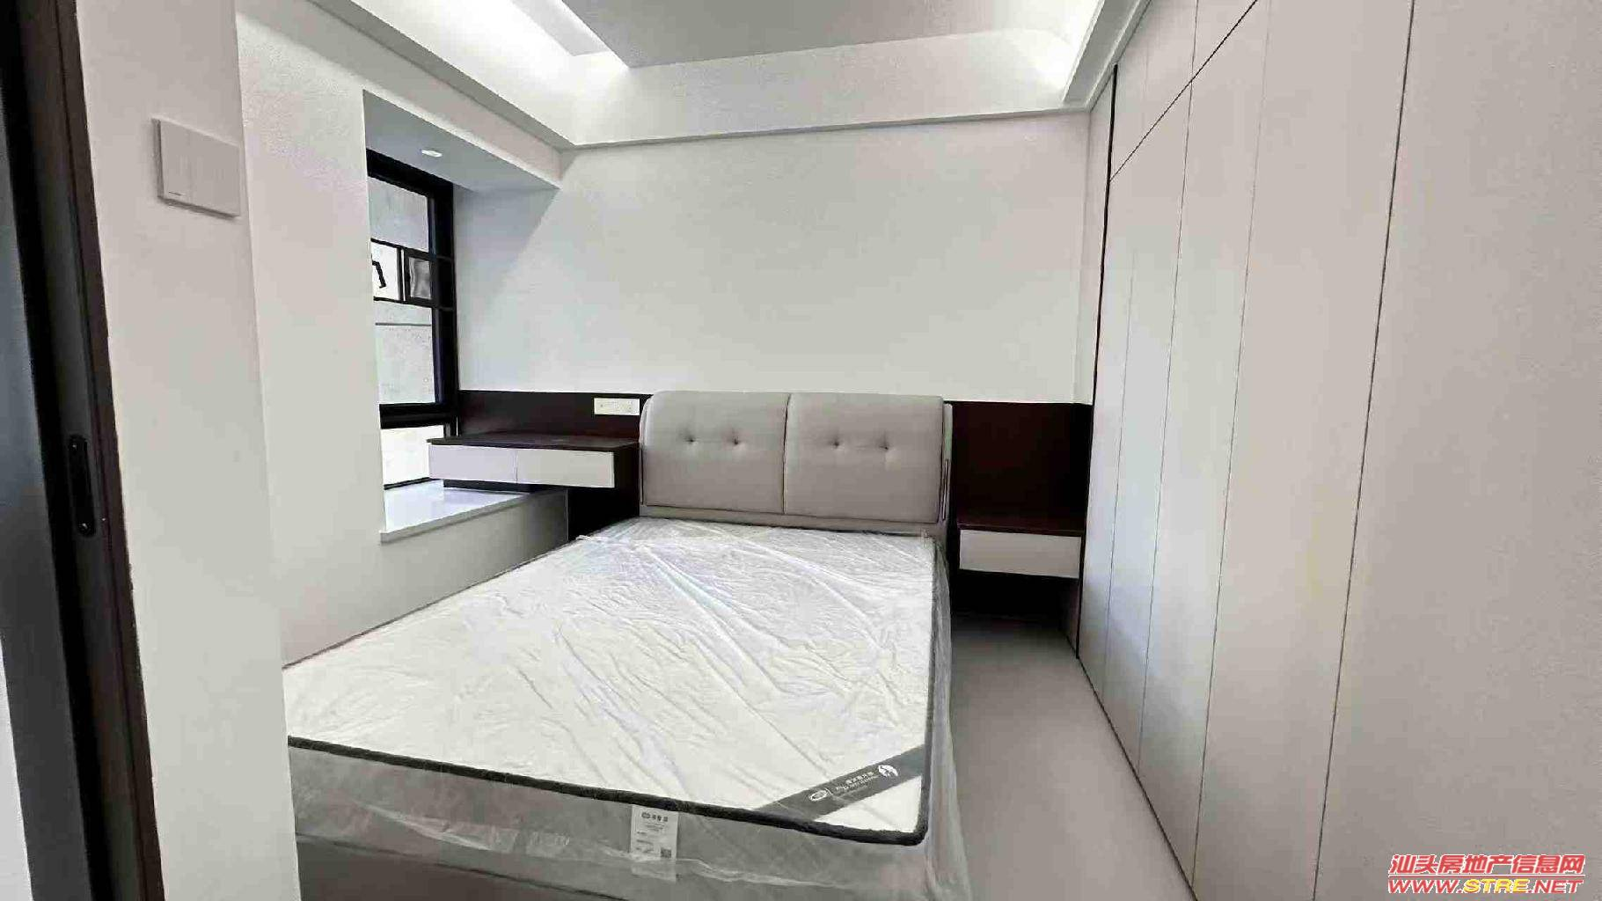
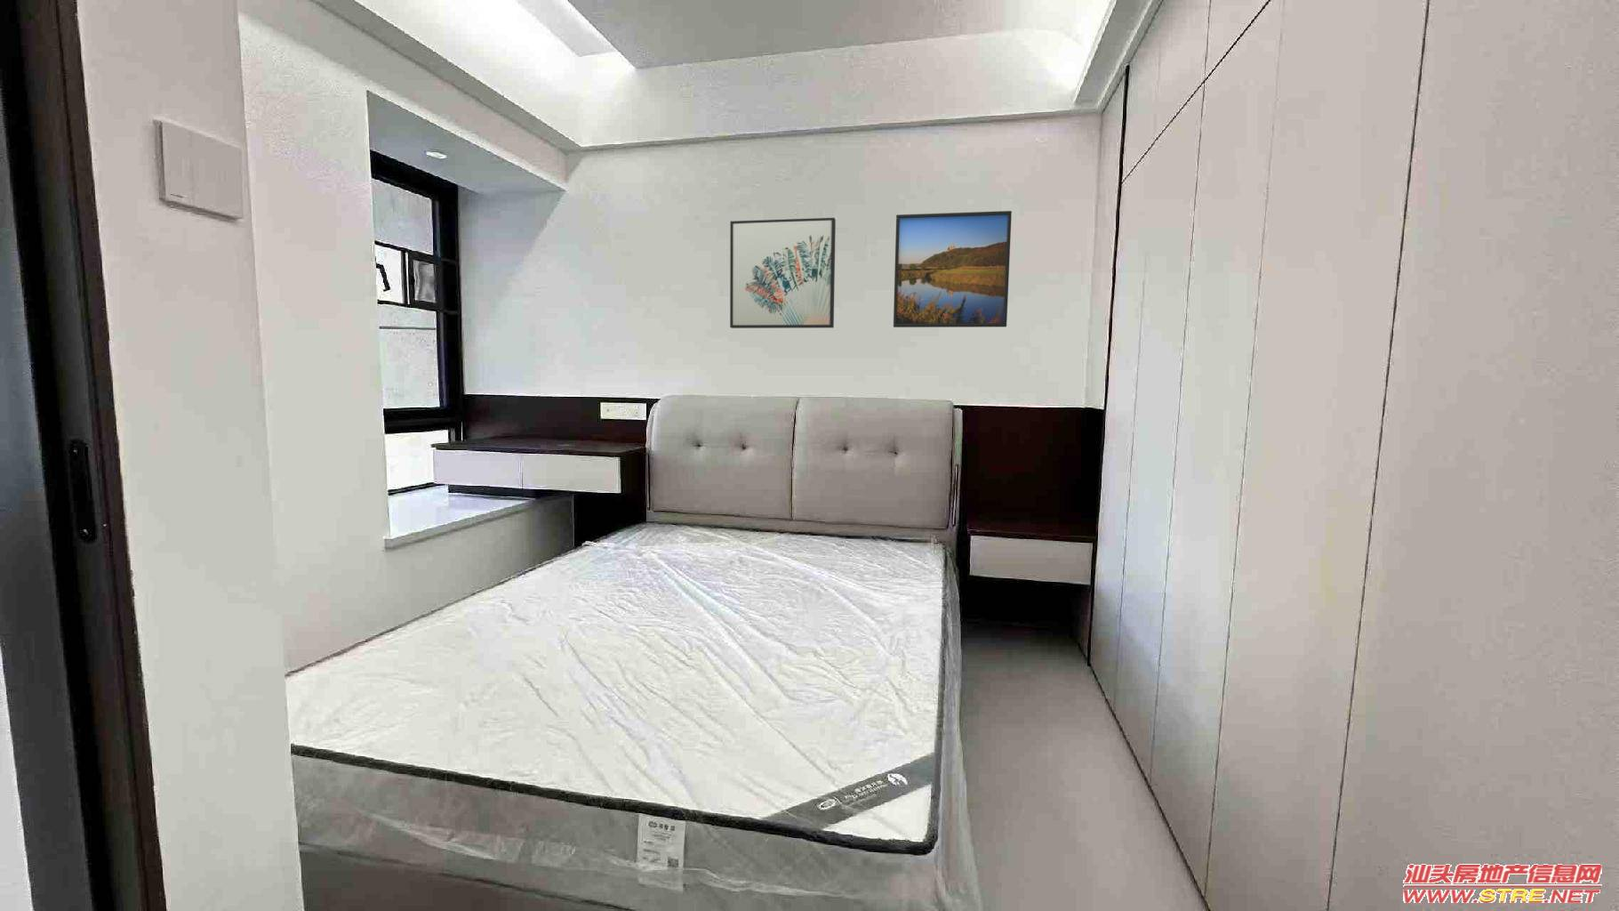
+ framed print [893,210,1013,328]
+ wall art [729,217,836,329]
